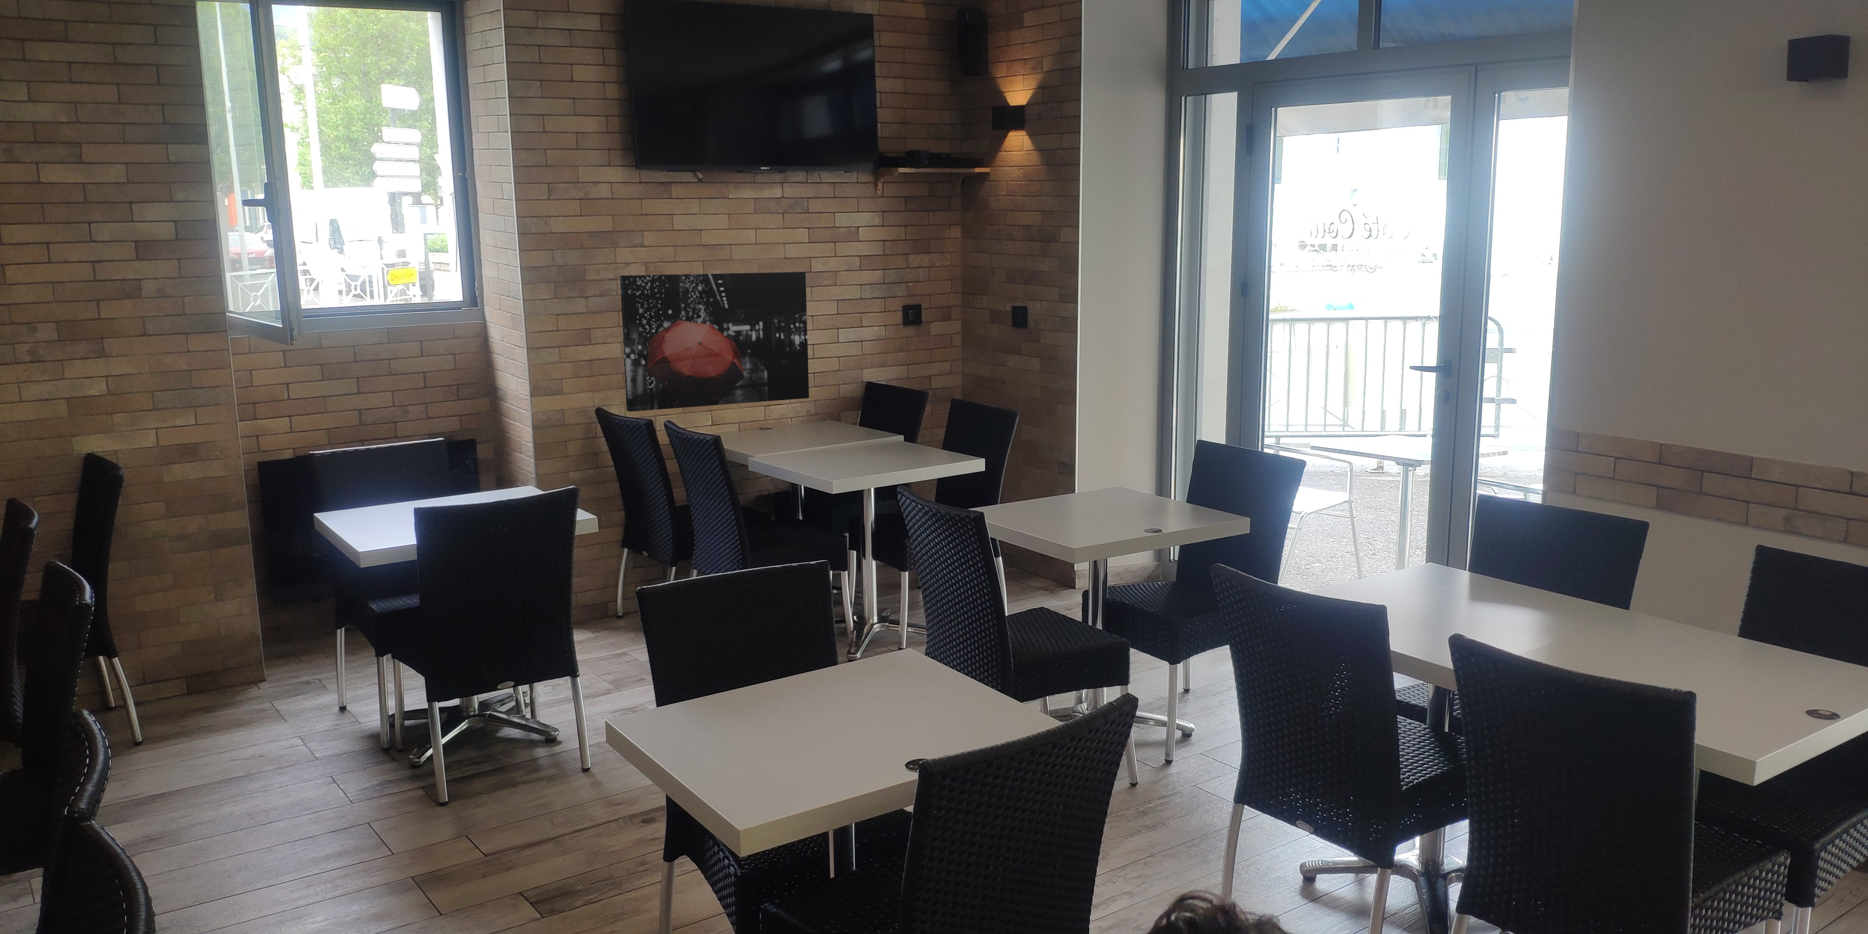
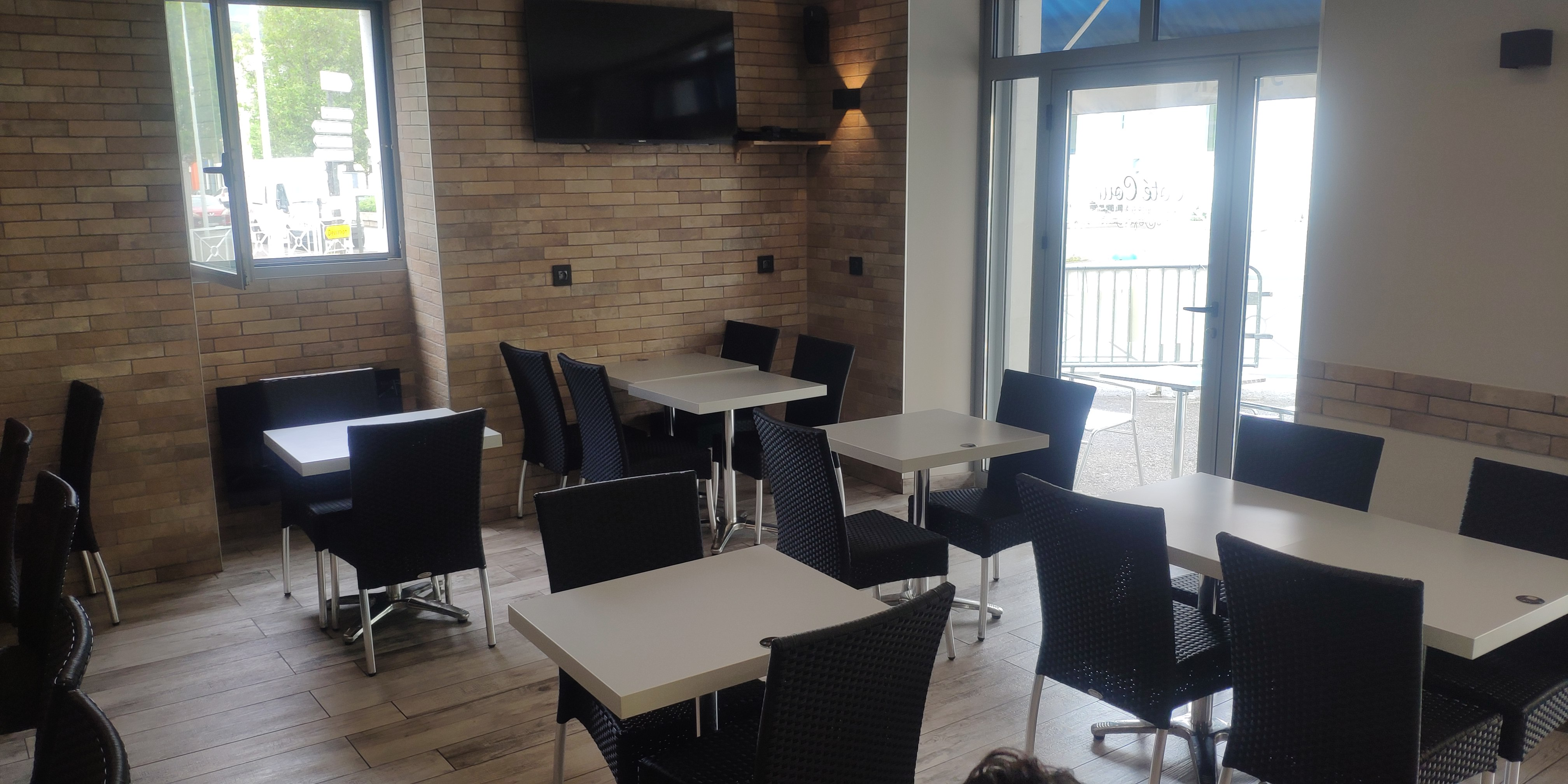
- wall art [619,272,809,412]
